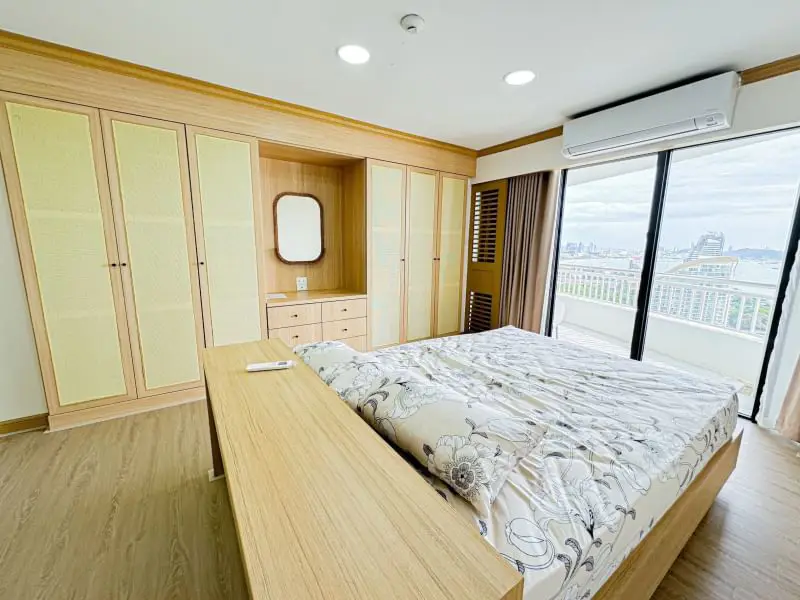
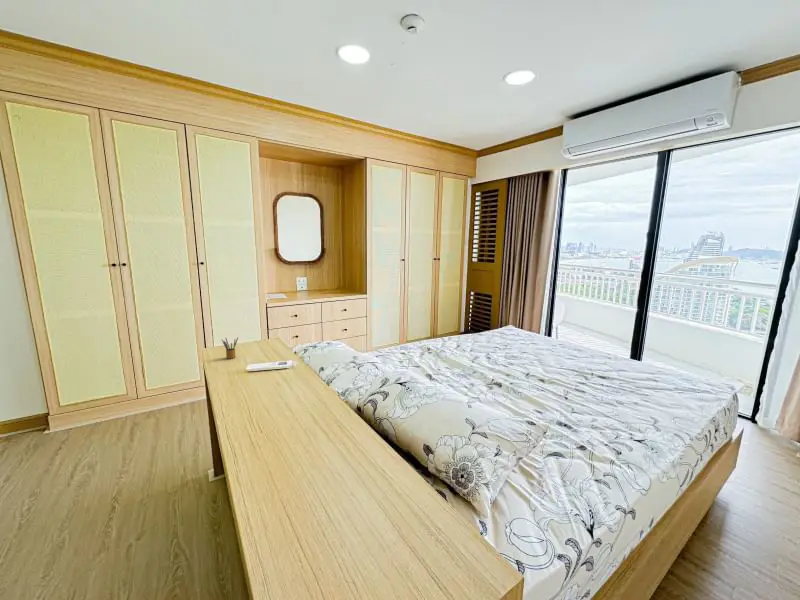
+ pencil box [221,336,239,360]
